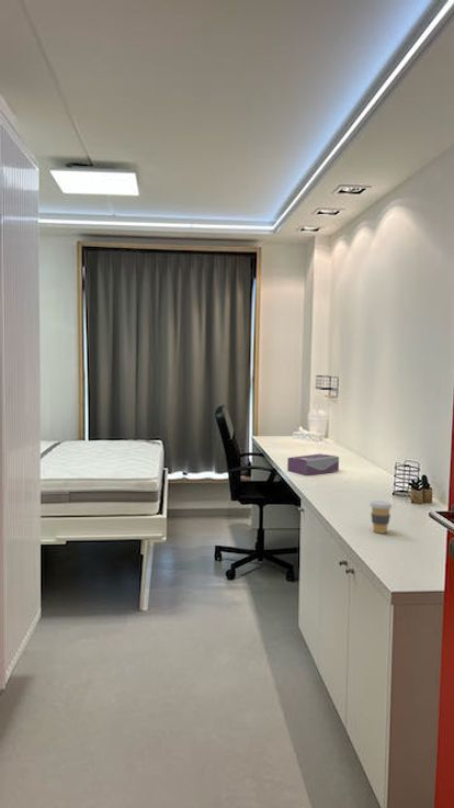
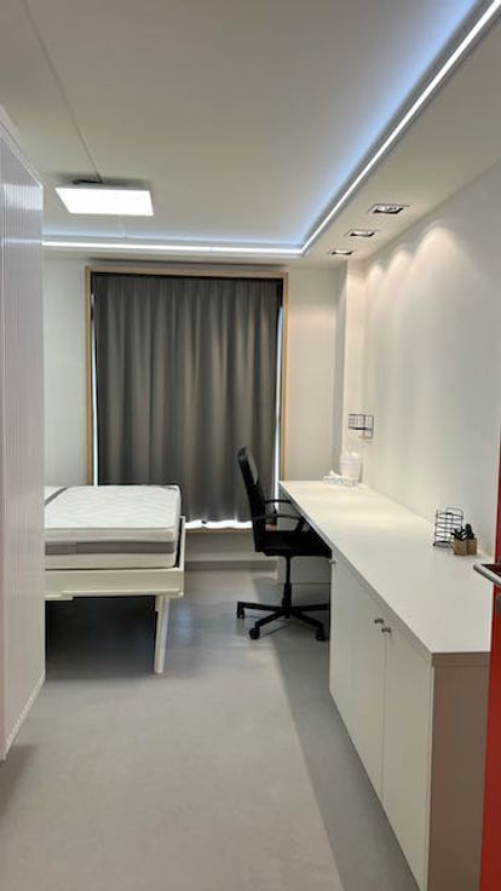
- tissue box [286,452,340,476]
- coffee cup [368,500,394,535]
